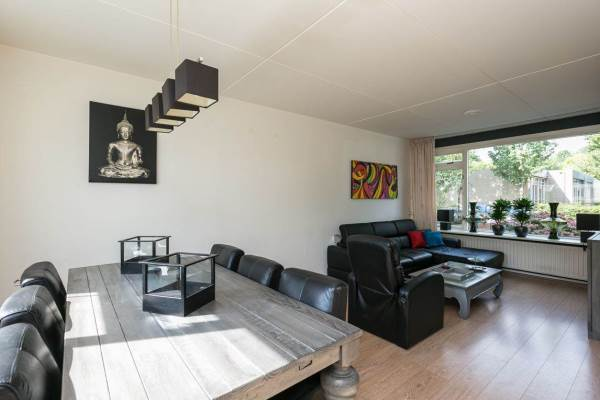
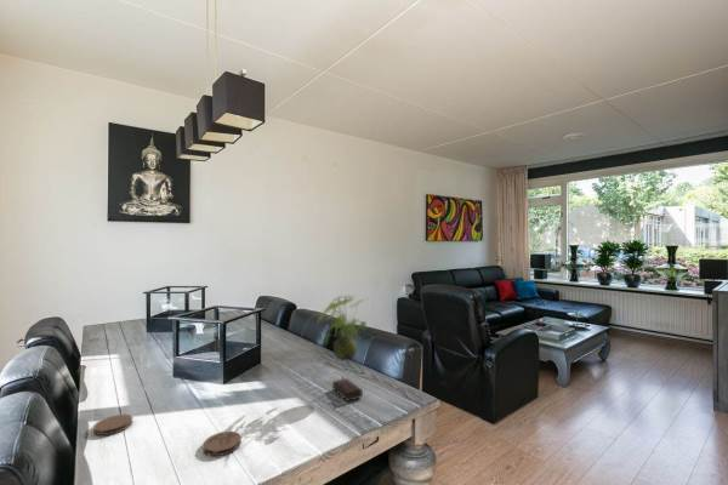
+ coaster [92,413,133,436]
+ coaster [203,430,243,457]
+ plant [317,293,370,403]
